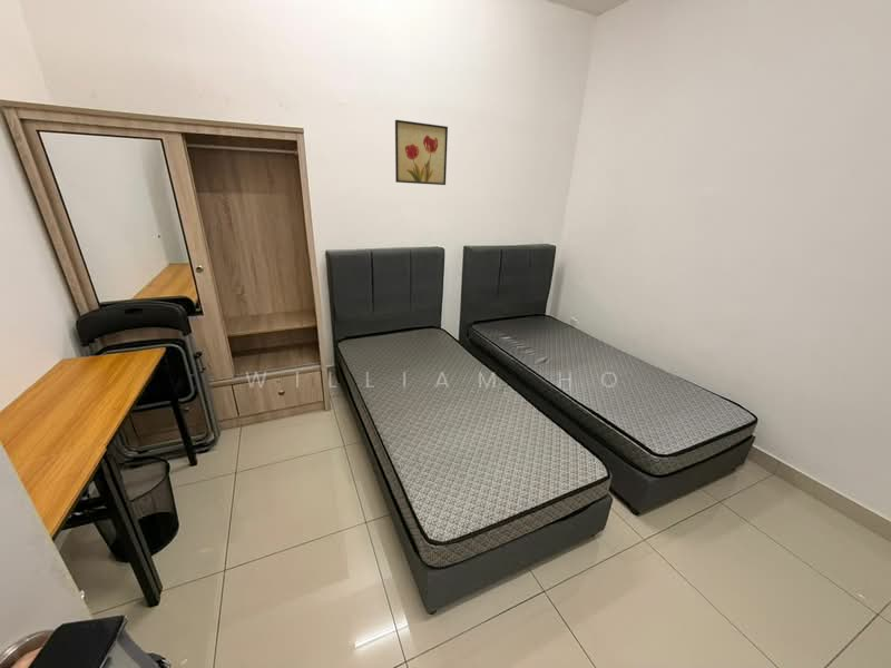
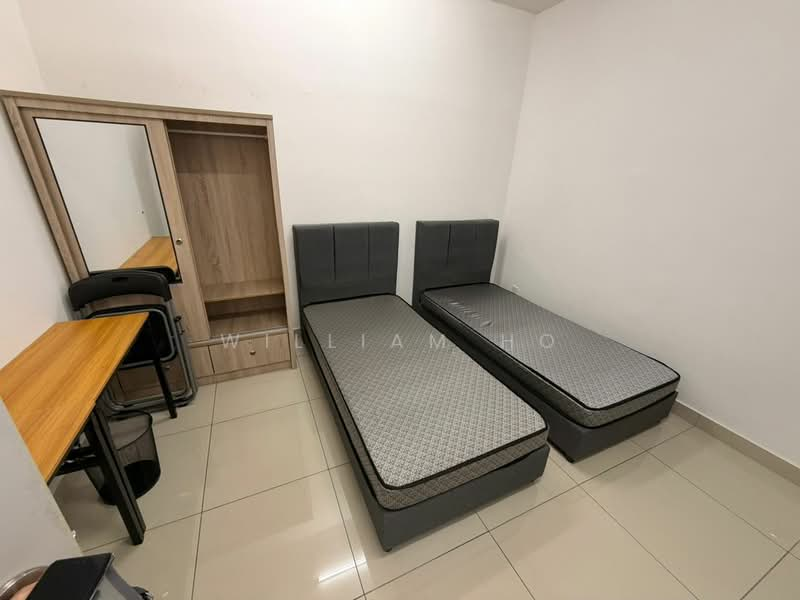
- wall art [394,119,449,186]
